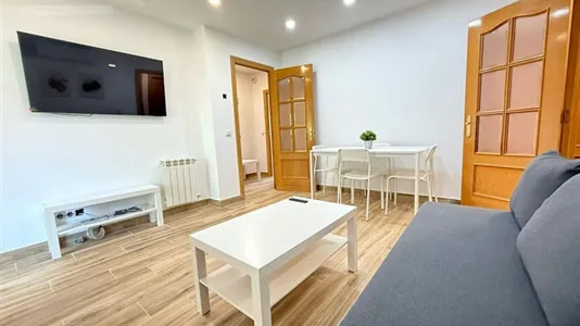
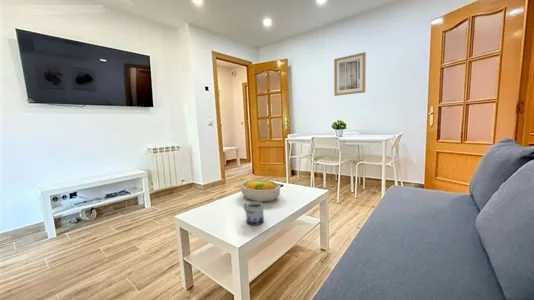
+ fruit bowl [239,179,281,203]
+ mug [243,201,265,226]
+ wall art [333,51,367,97]
